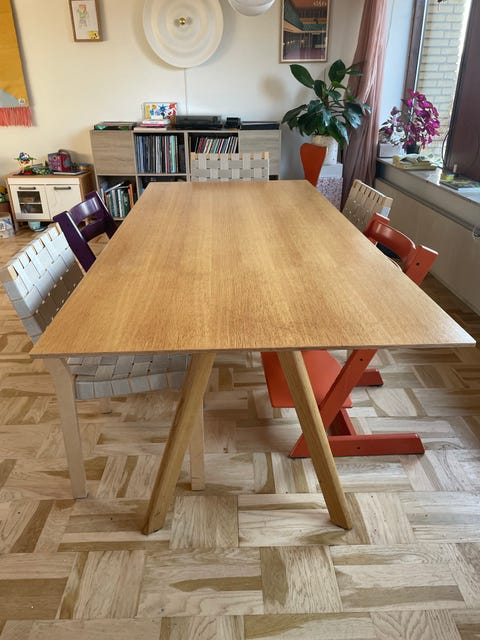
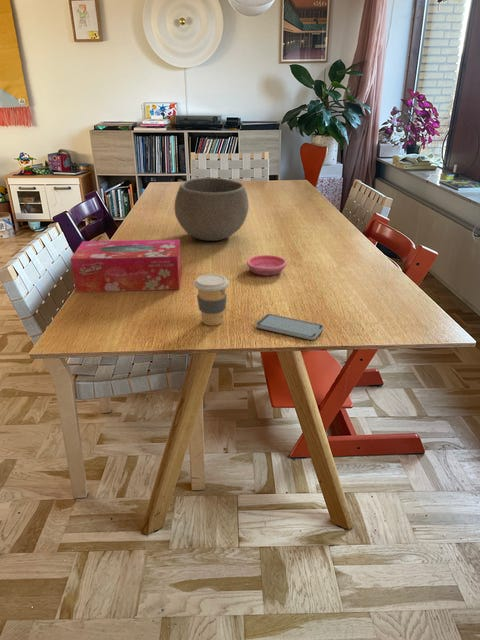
+ tissue box [70,238,183,293]
+ smartphone [255,313,325,341]
+ saucer [246,254,288,276]
+ coffee cup [193,273,230,327]
+ bowl [173,177,249,242]
